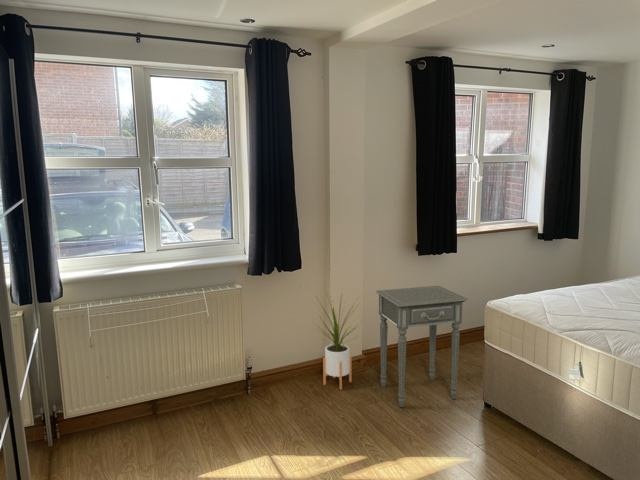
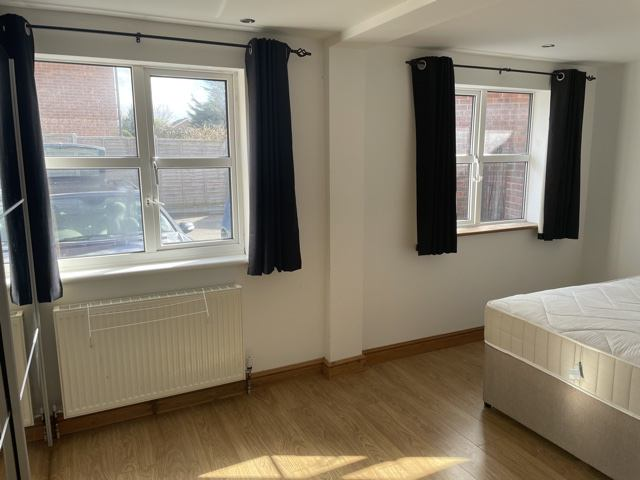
- house plant [311,286,364,391]
- side table [375,285,469,408]
